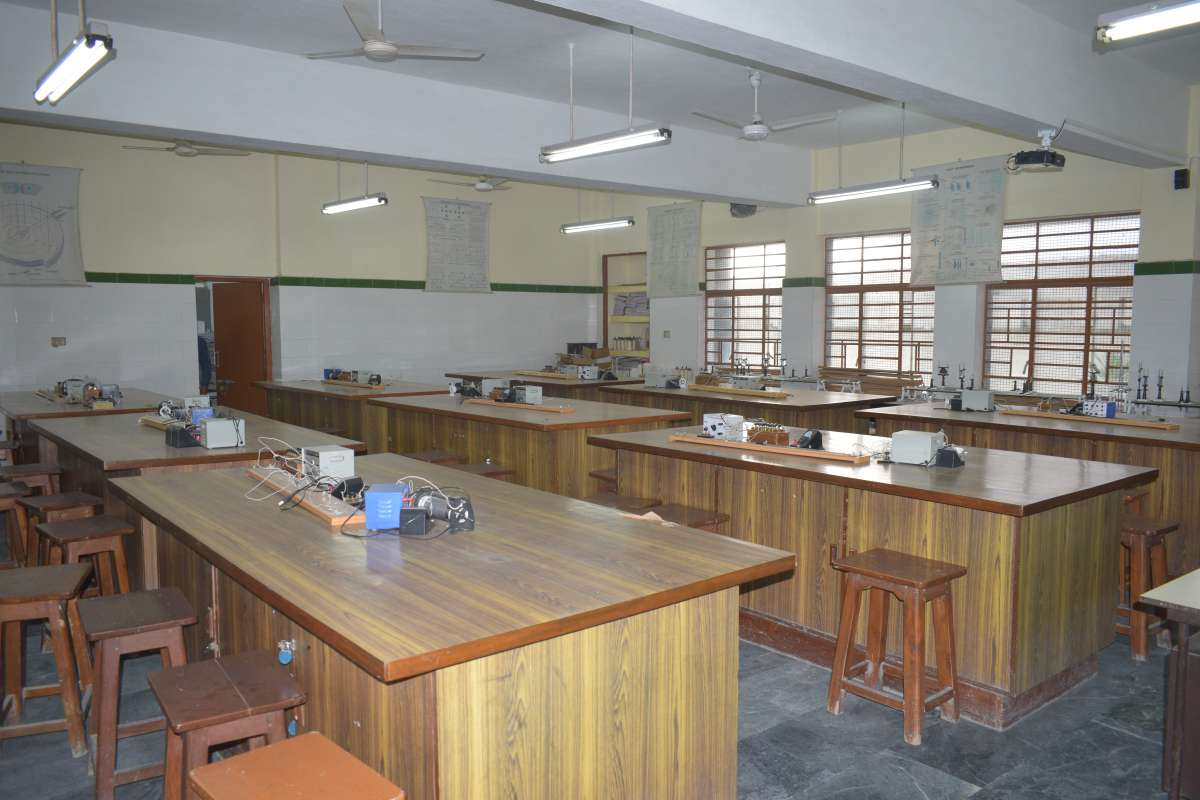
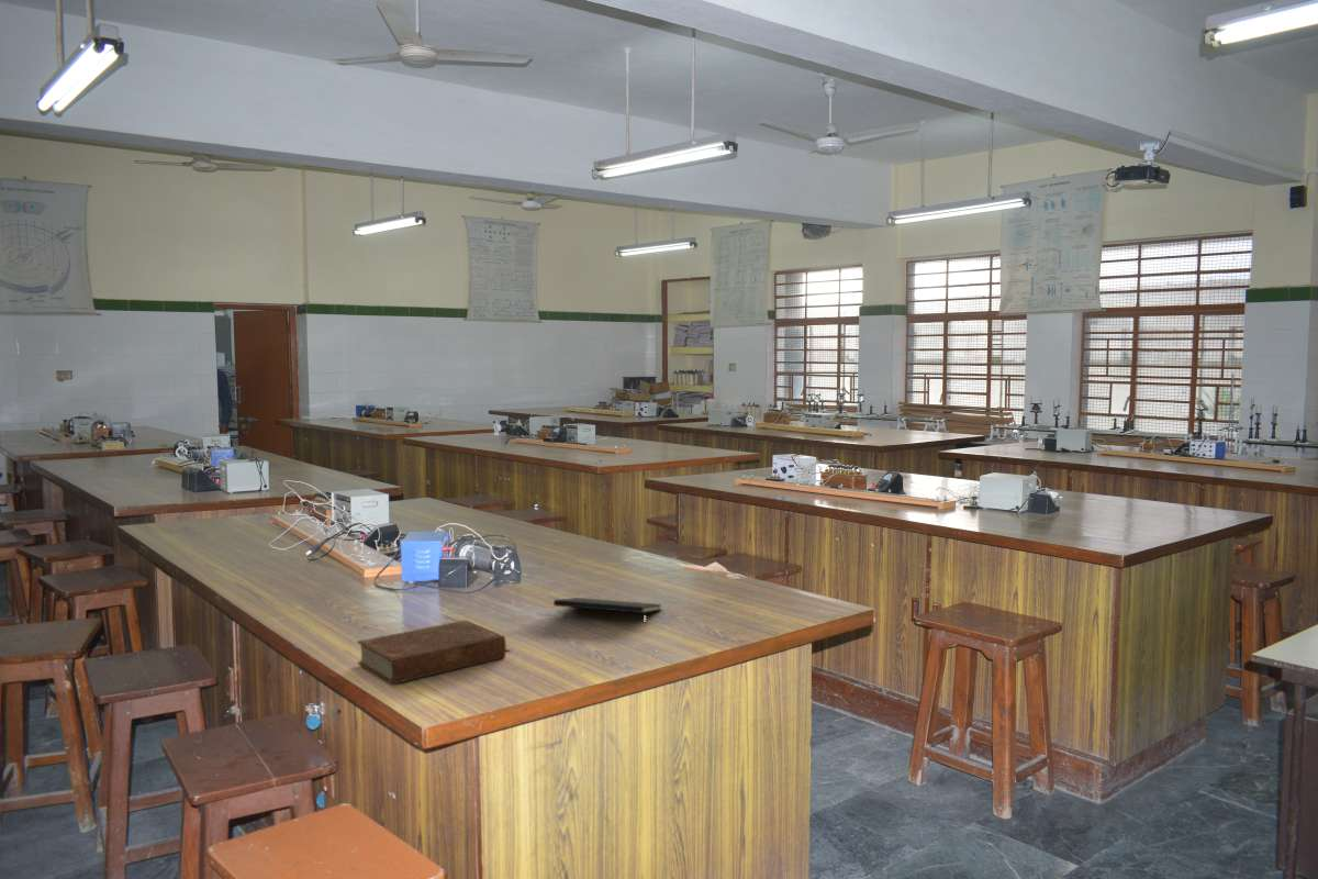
+ book [356,619,513,685]
+ notepad [552,597,663,627]
